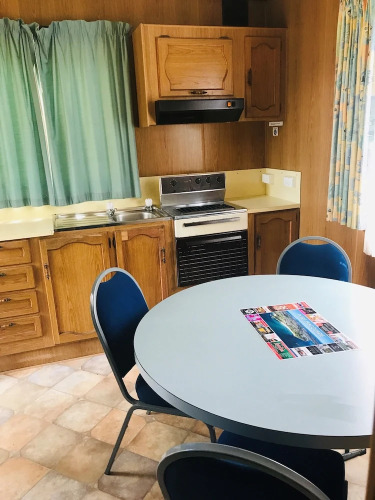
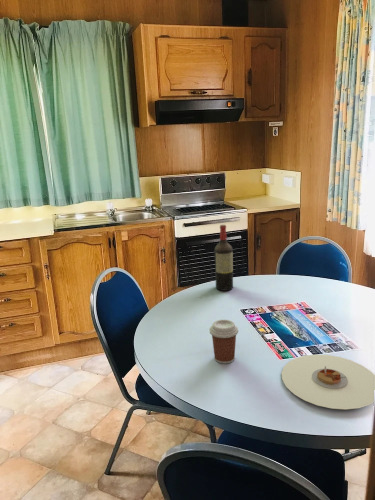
+ coffee cup [208,318,239,365]
+ plate [281,354,375,410]
+ wine bottle [214,224,234,292]
